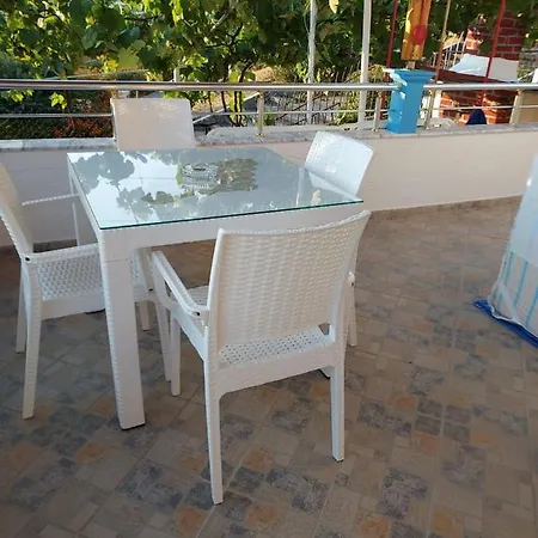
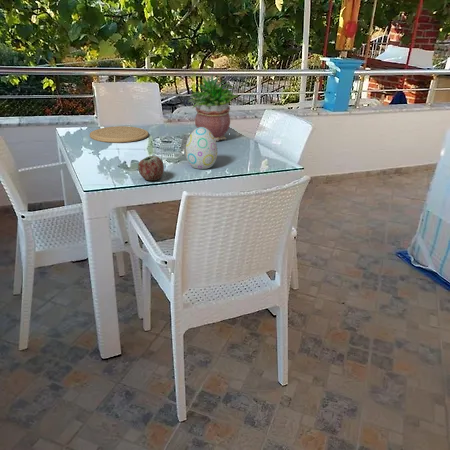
+ decorative egg [185,127,219,170]
+ apple [137,155,165,182]
+ potted plant [187,73,240,142]
+ plate [89,125,149,144]
